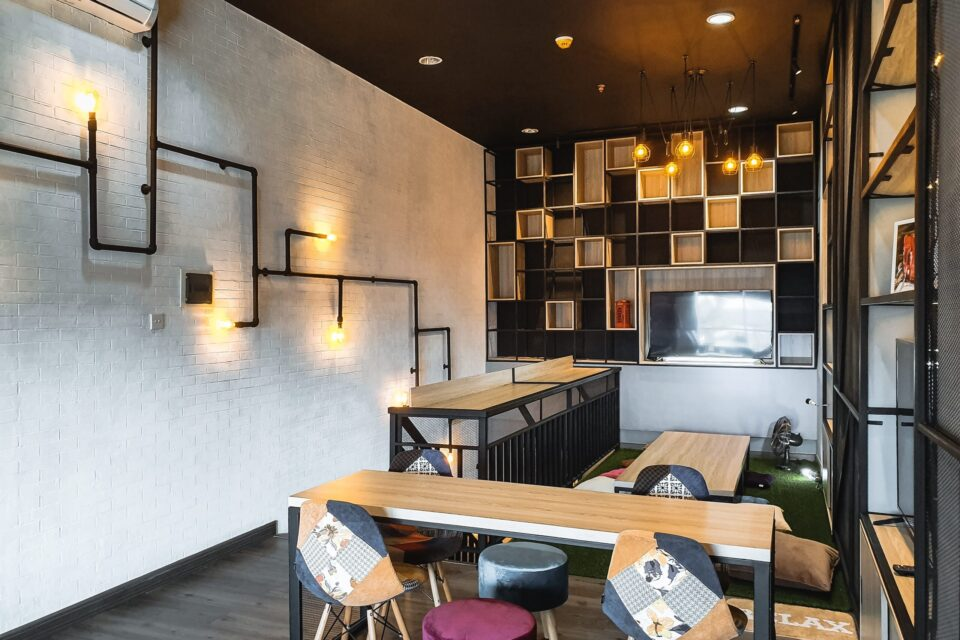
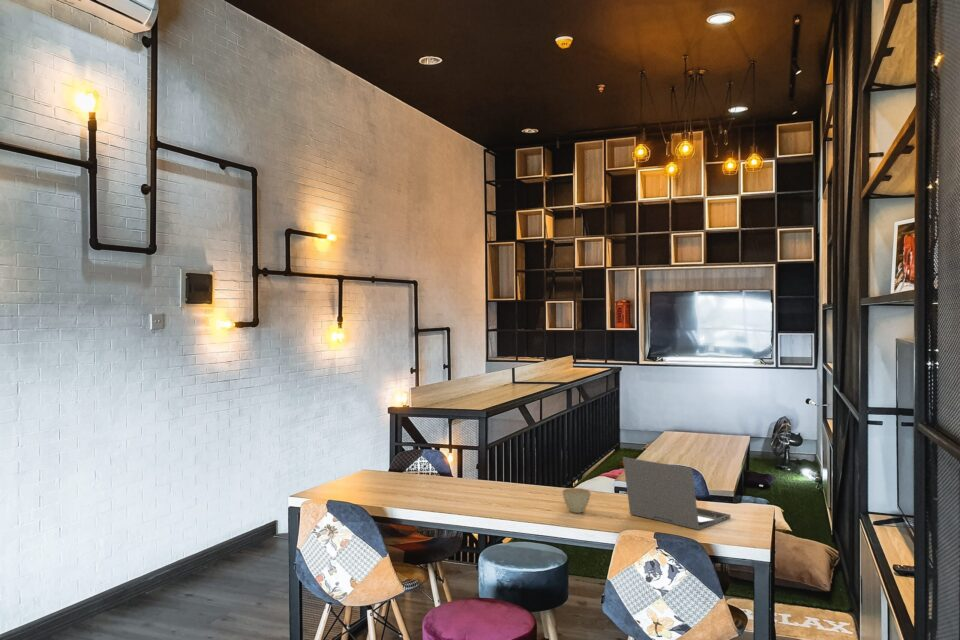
+ laptop [622,456,731,531]
+ flower pot [561,487,592,514]
